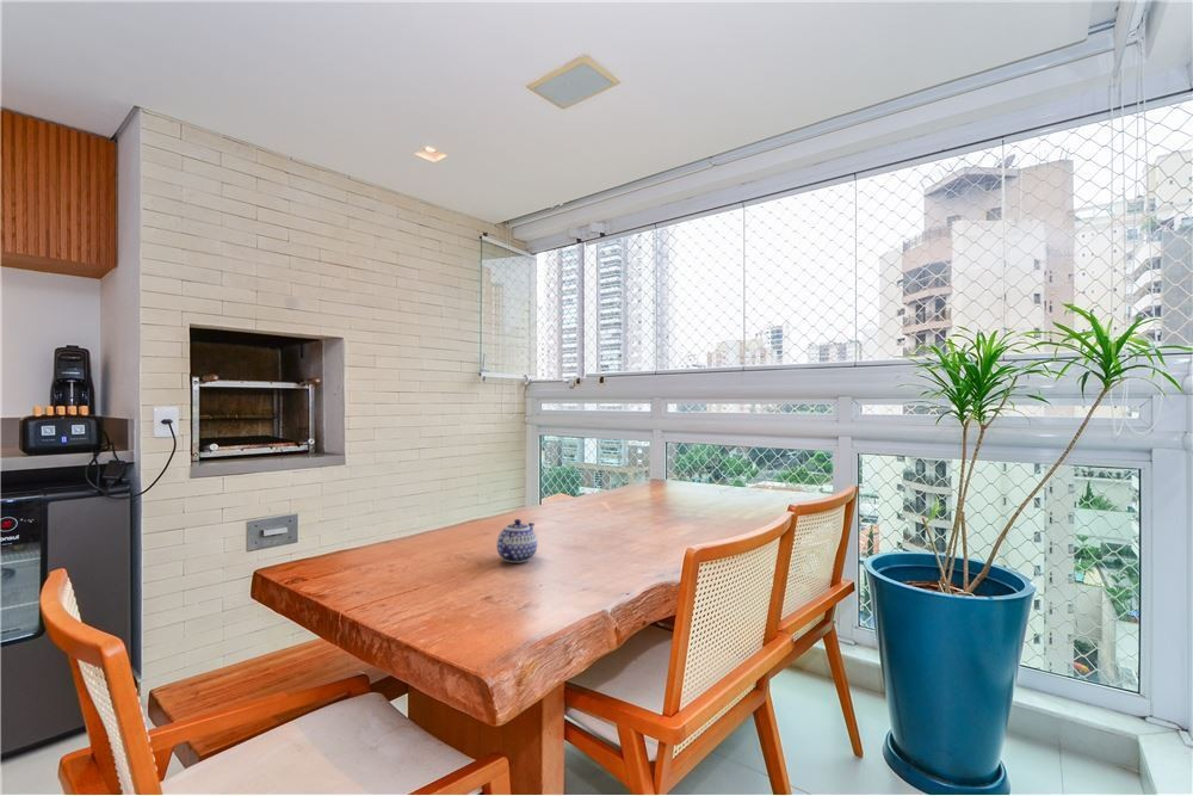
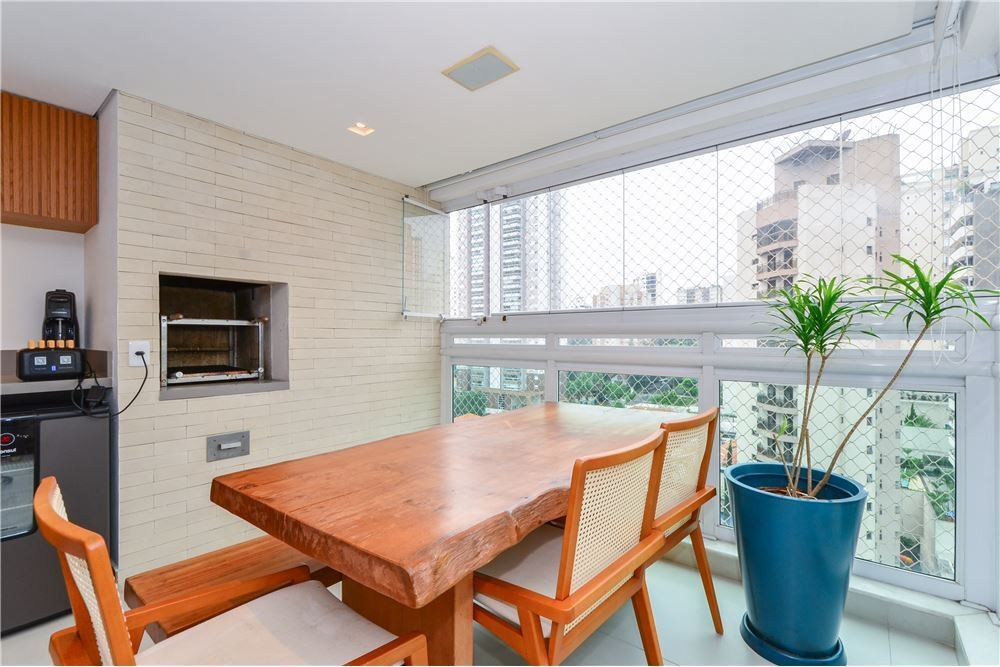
- teapot [495,518,538,563]
